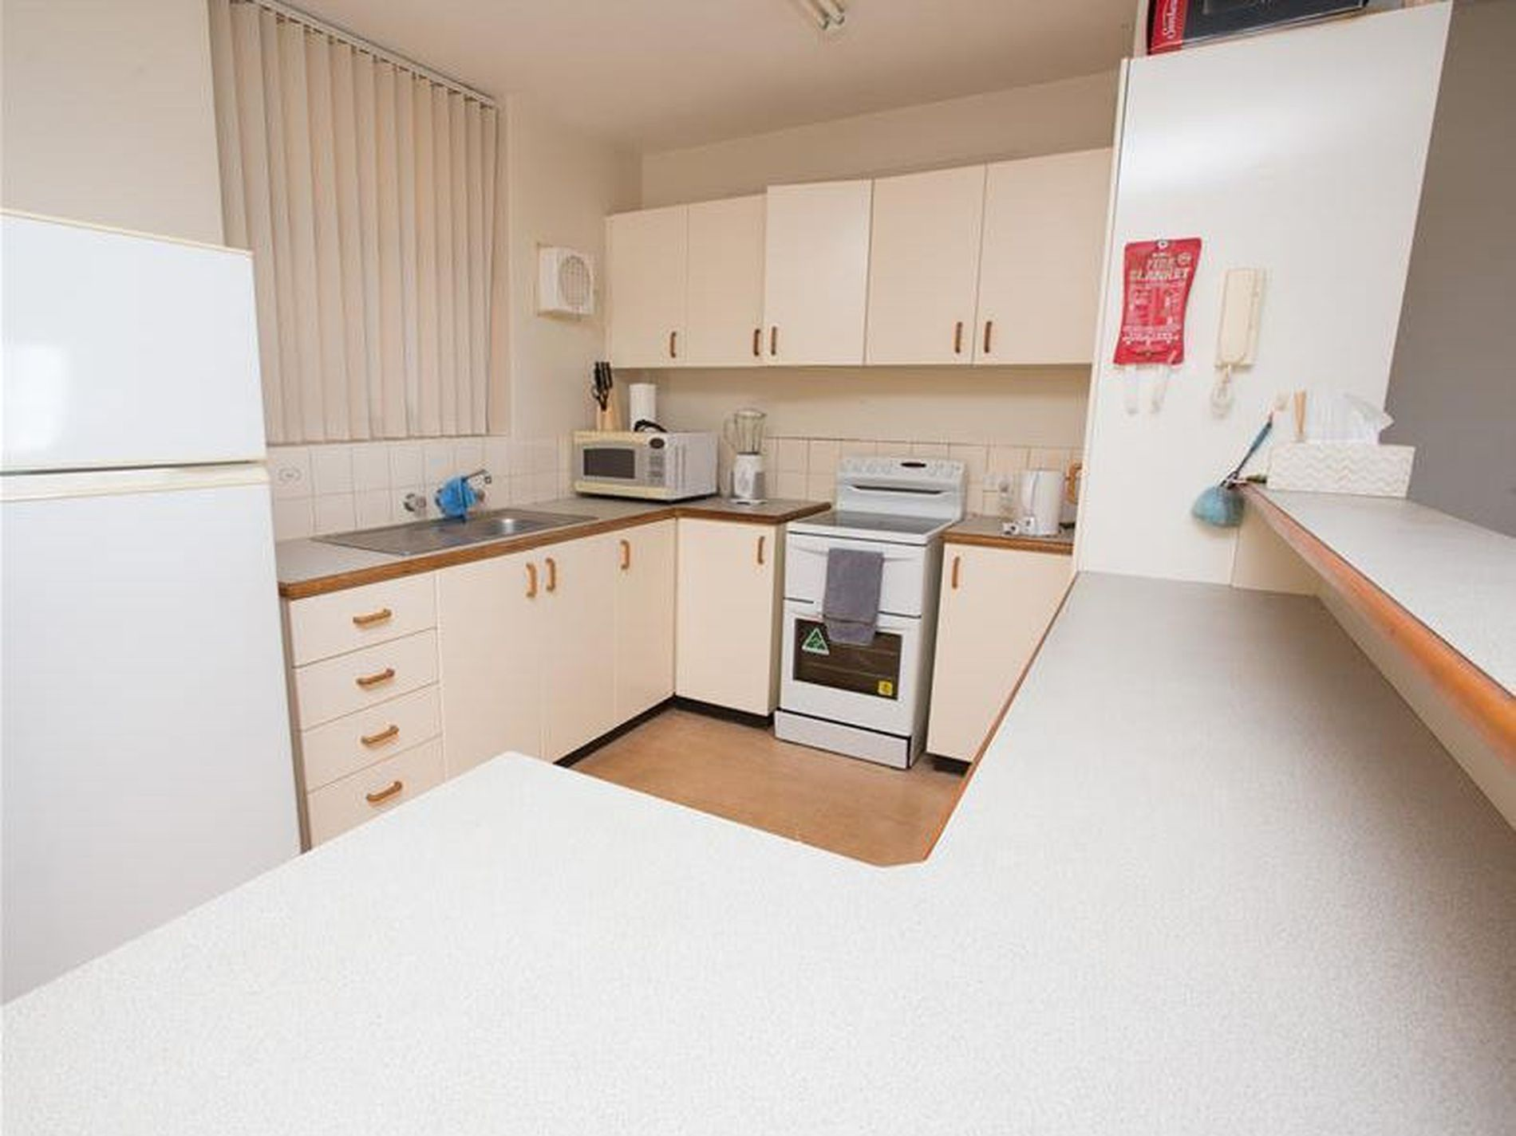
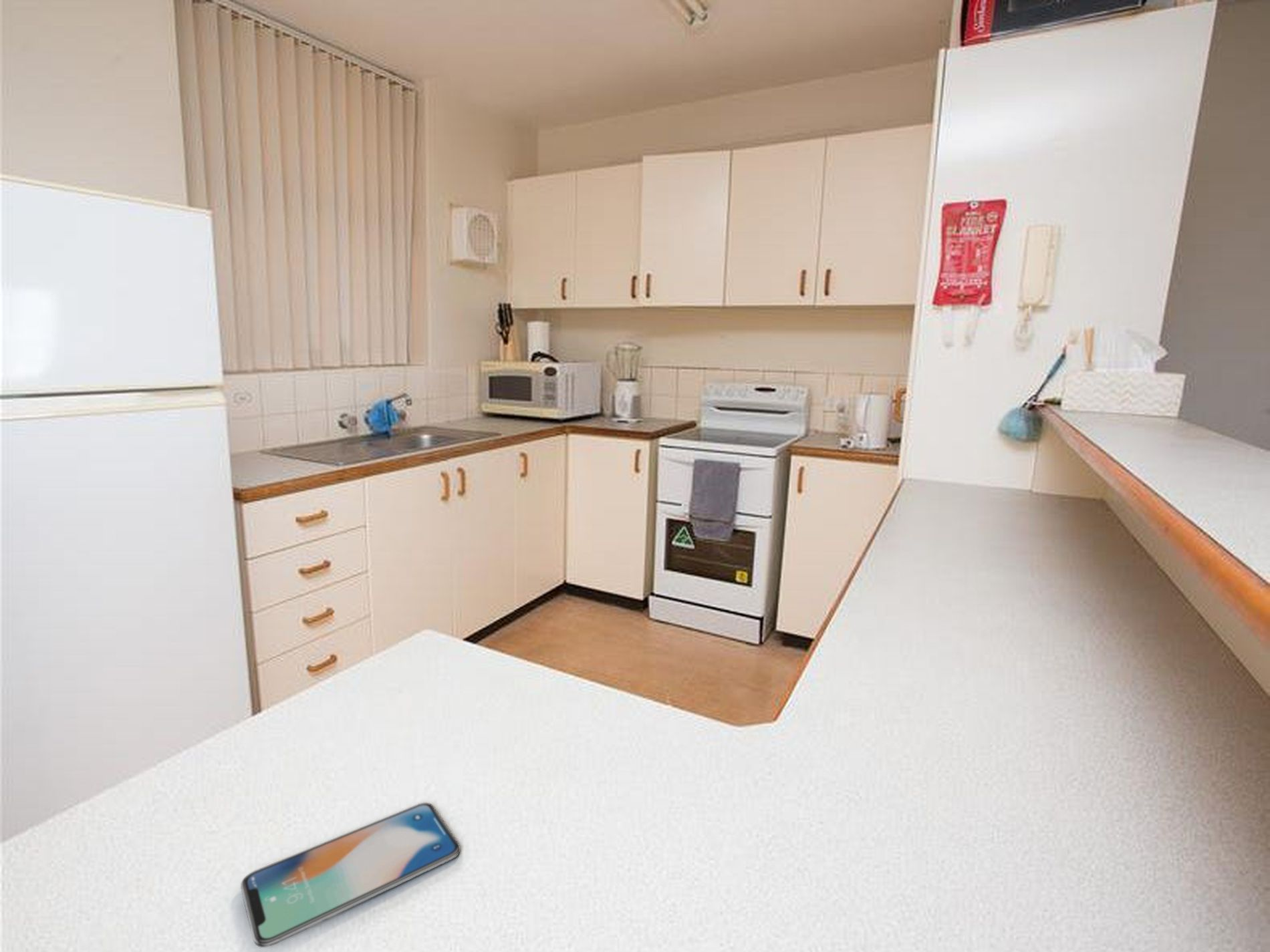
+ smartphone [240,802,461,948]
